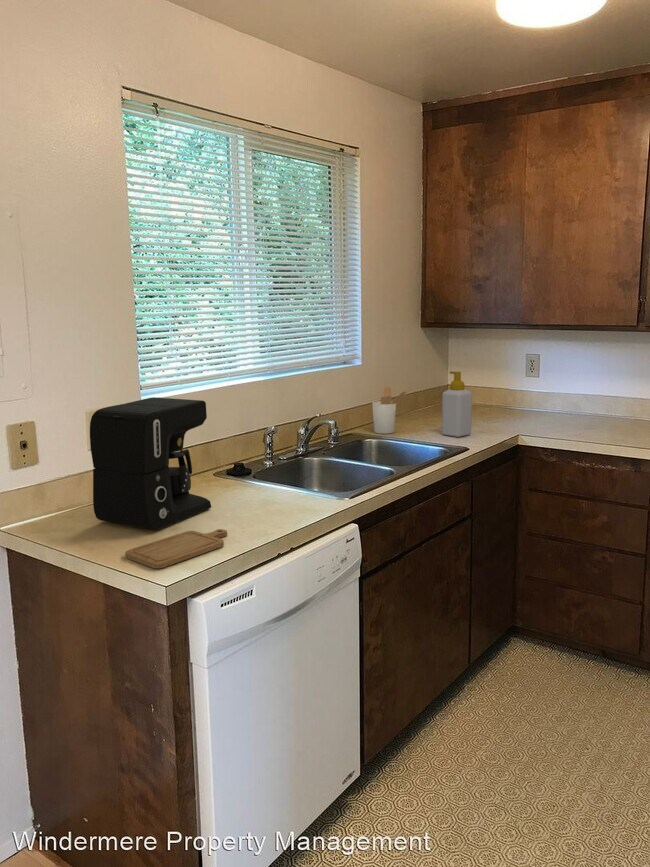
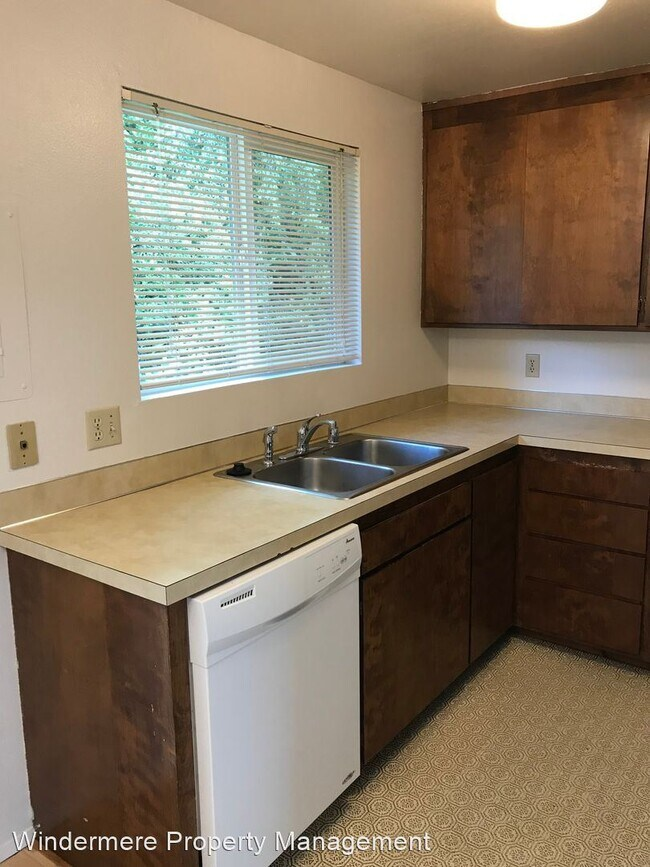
- coffee maker [89,396,212,531]
- chopping board [124,528,228,569]
- utensil holder [371,386,410,435]
- soap bottle [441,370,473,438]
